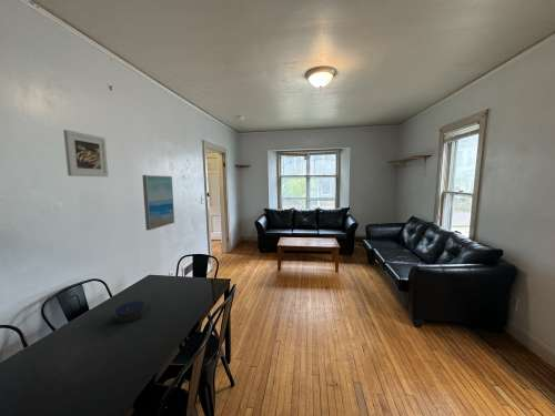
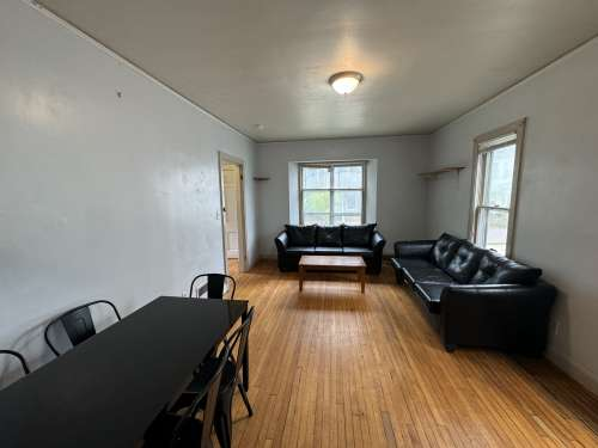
- wall art [141,174,175,232]
- candle [114,301,145,324]
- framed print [62,129,110,177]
